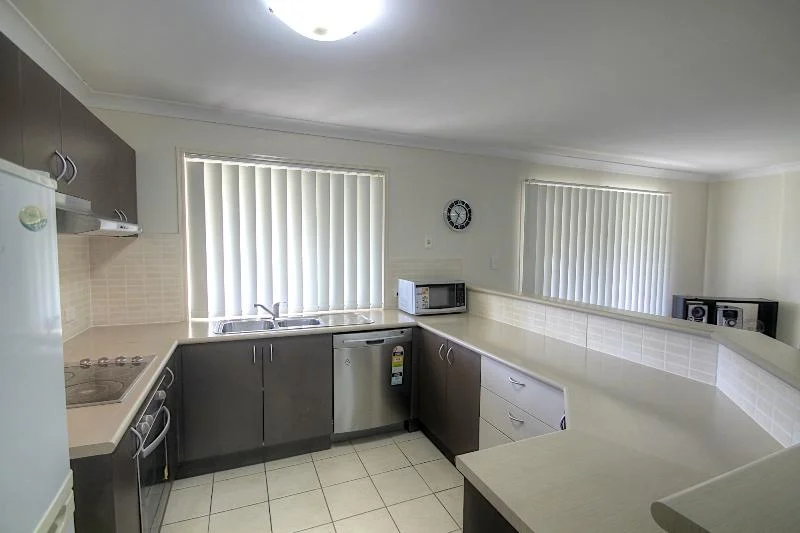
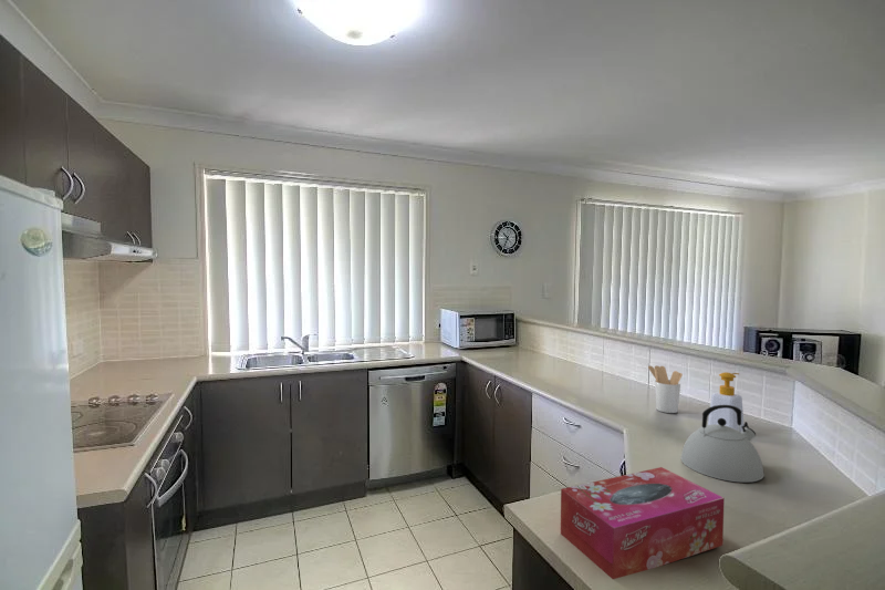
+ soap bottle [707,371,745,433]
+ utensil holder [647,364,684,414]
+ tissue box [560,466,726,580]
+ kettle [679,405,766,484]
